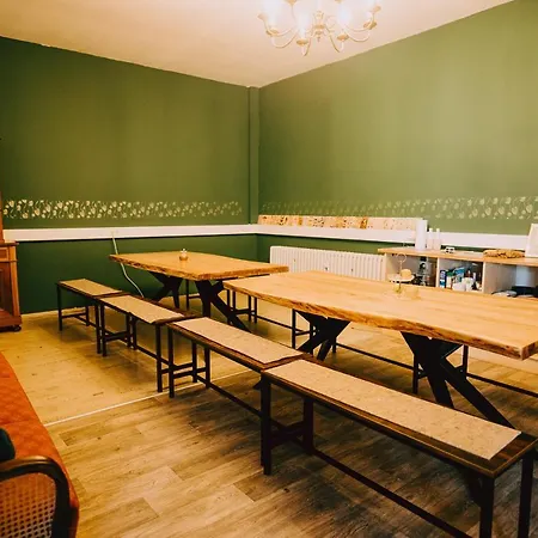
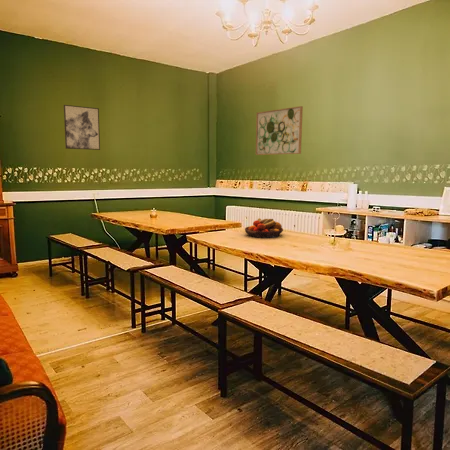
+ wall art [63,104,101,151]
+ wall art [255,105,304,156]
+ fruit bowl [244,217,284,239]
